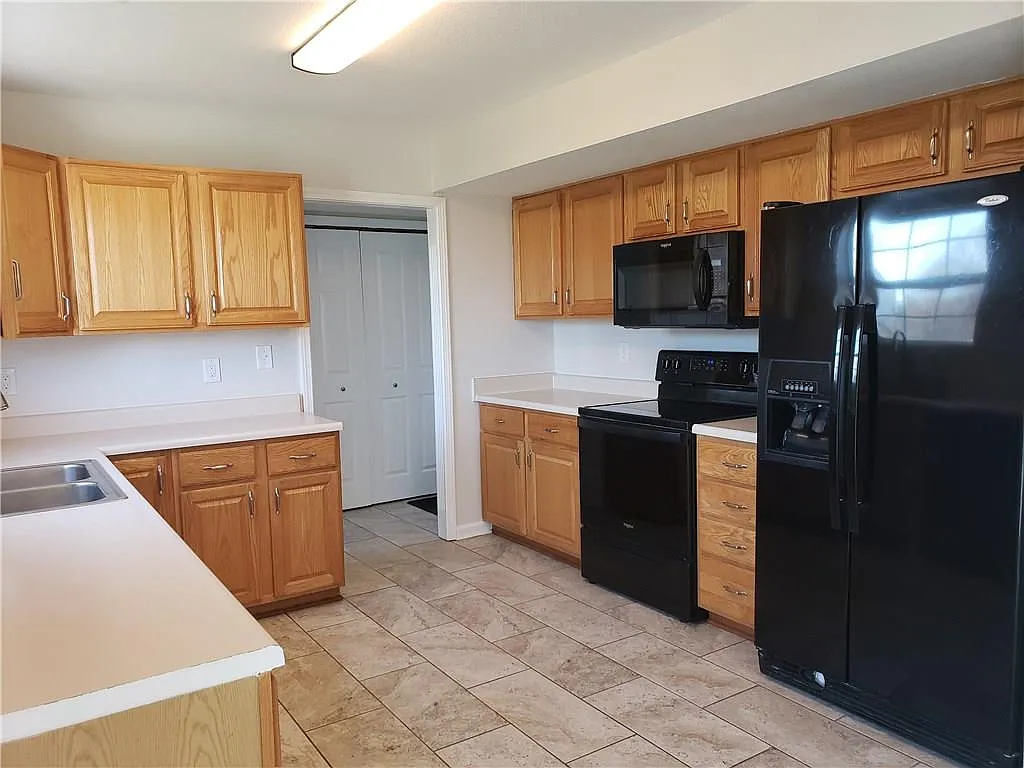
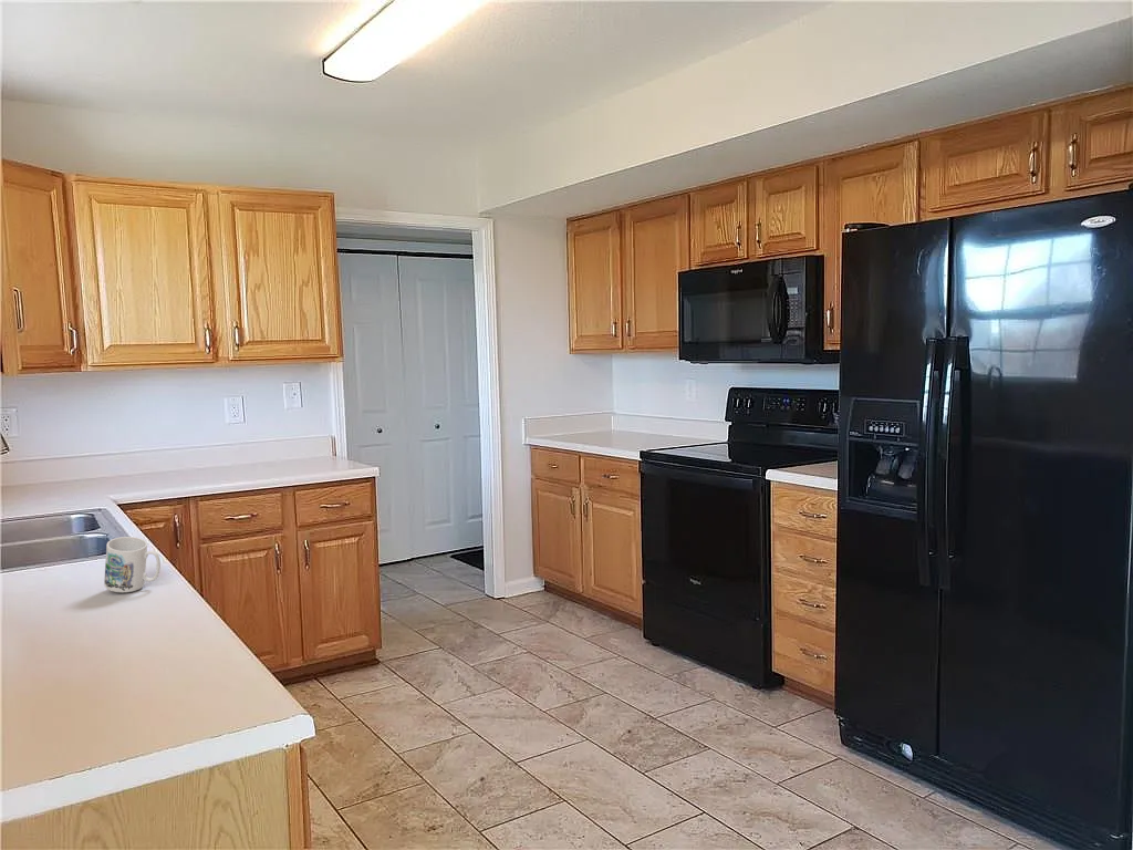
+ mug [103,536,162,593]
